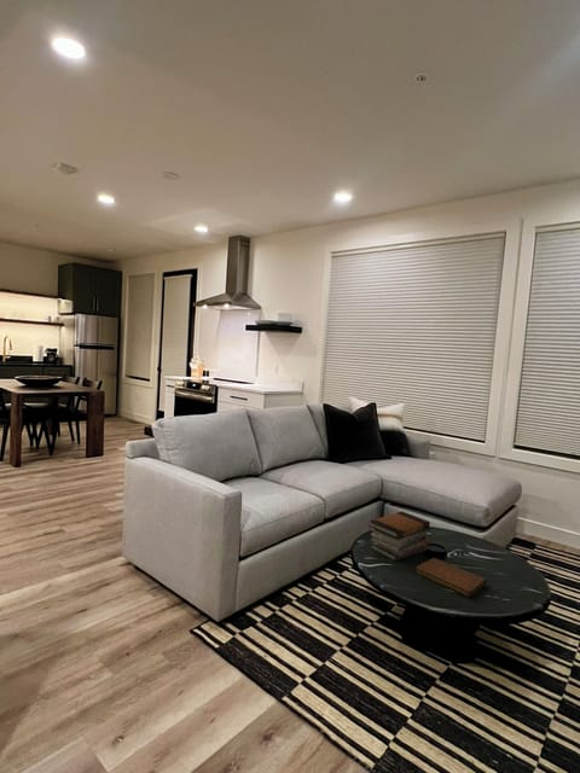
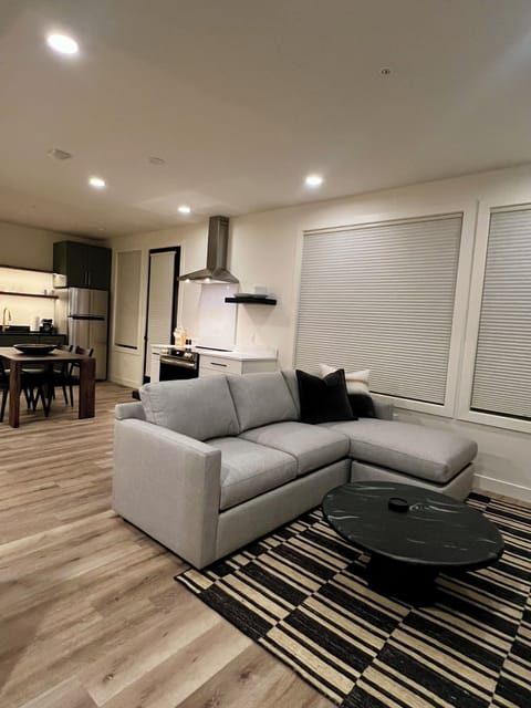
- book stack [367,510,433,562]
- notebook [414,557,488,598]
